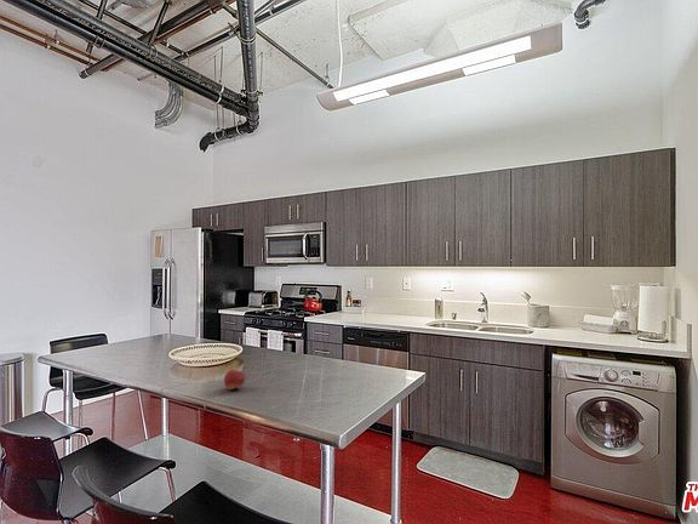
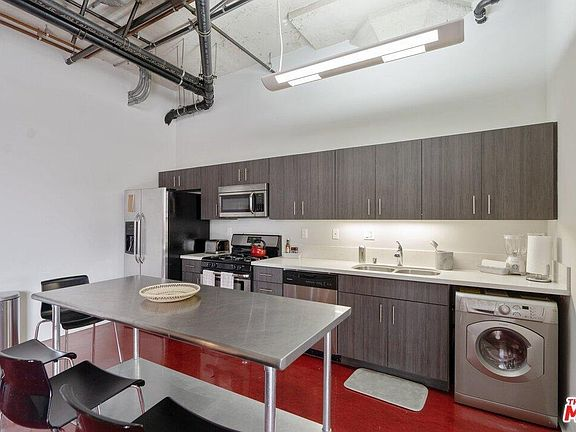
- apple [223,369,246,391]
